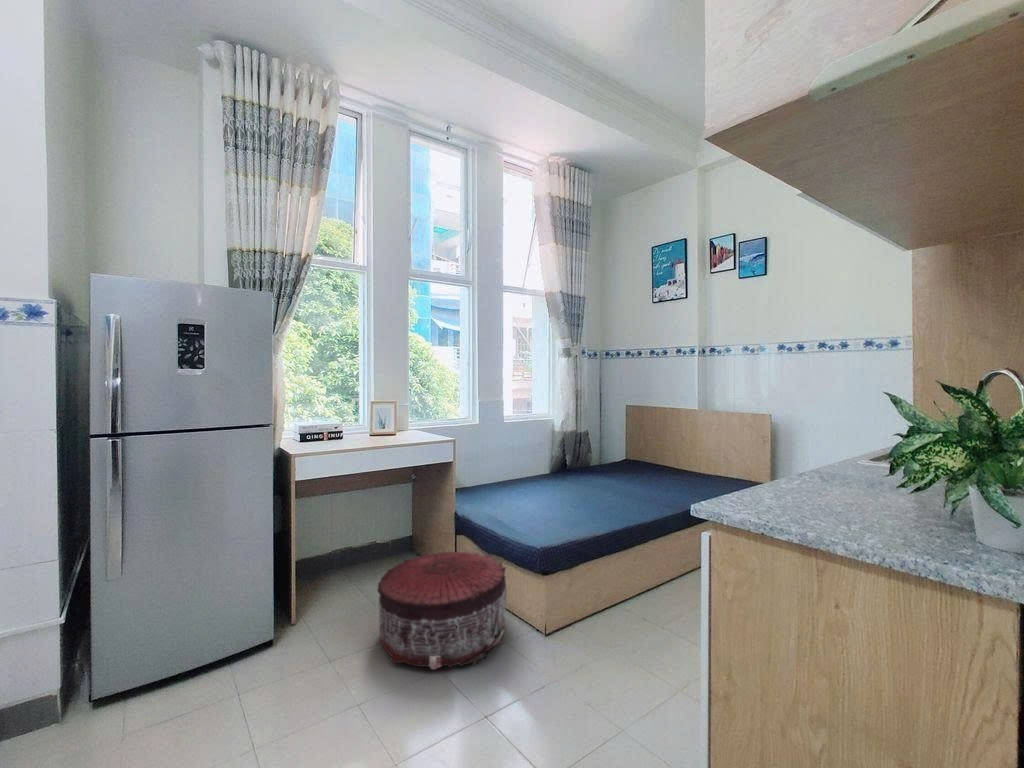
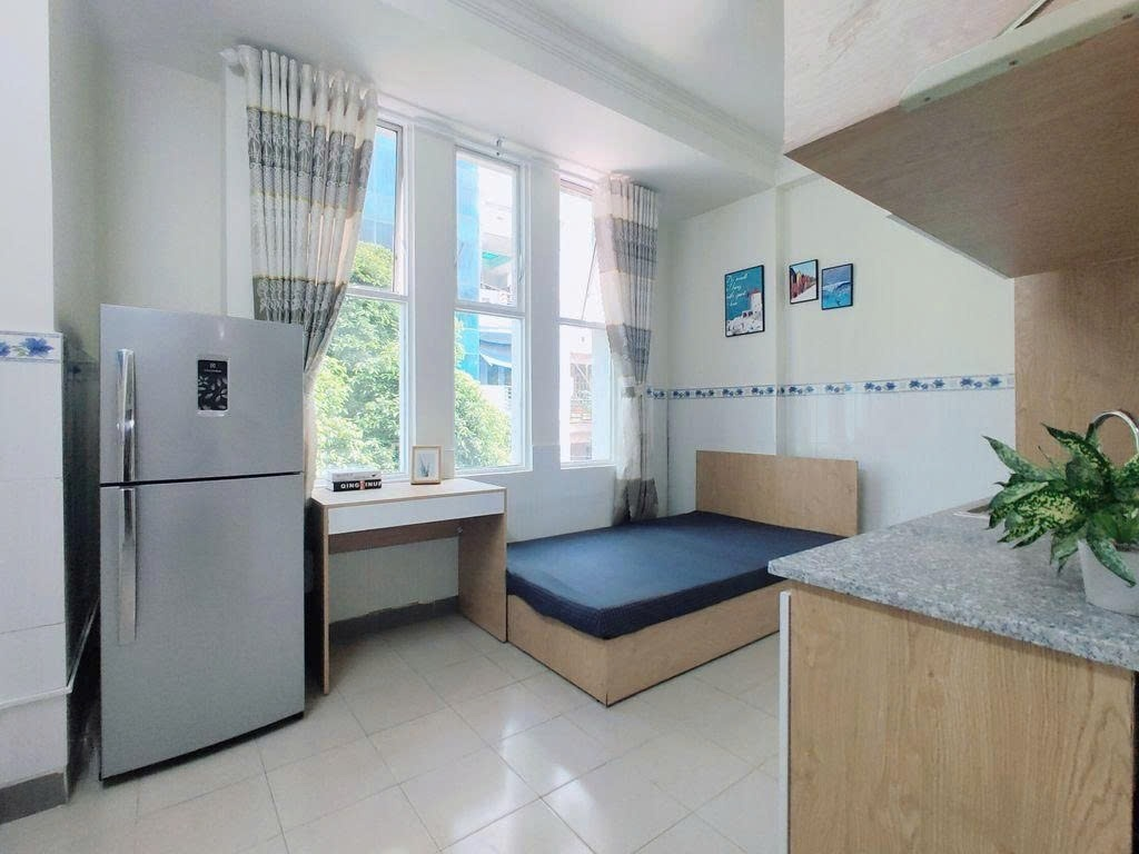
- pouf [376,551,508,671]
